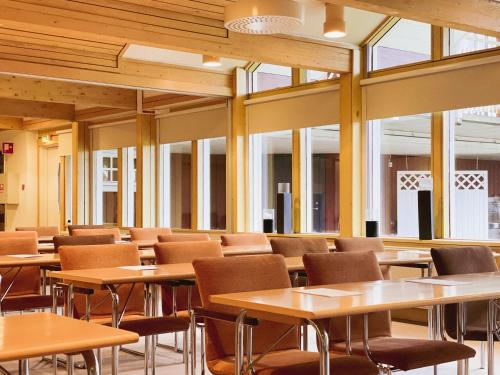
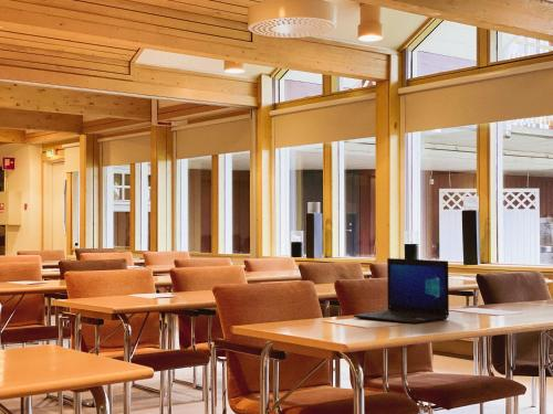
+ laptop [353,257,450,326]
